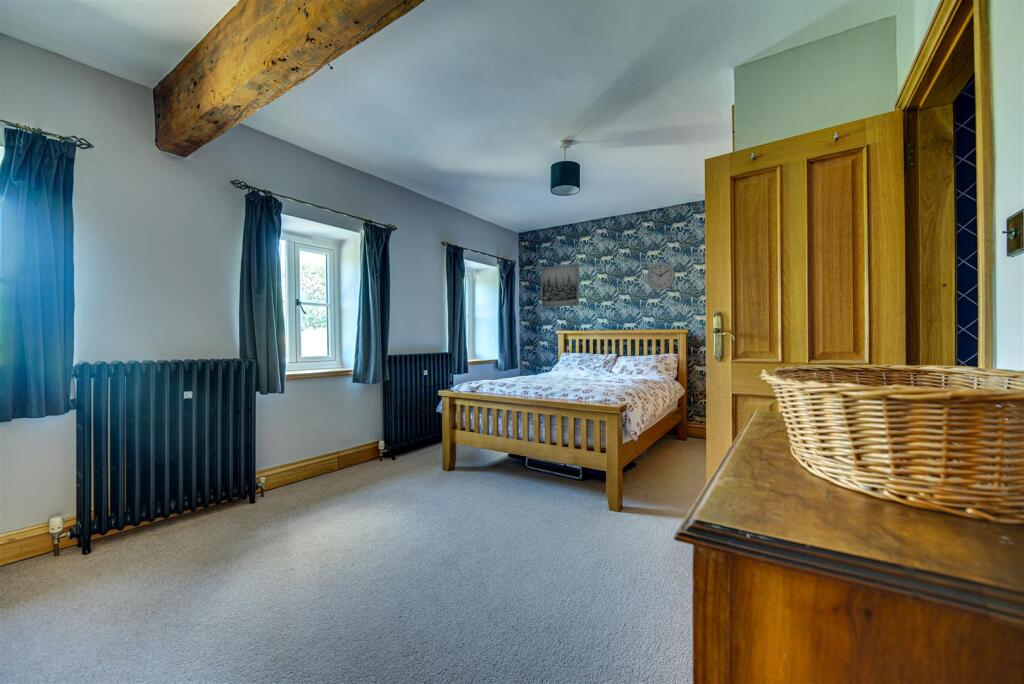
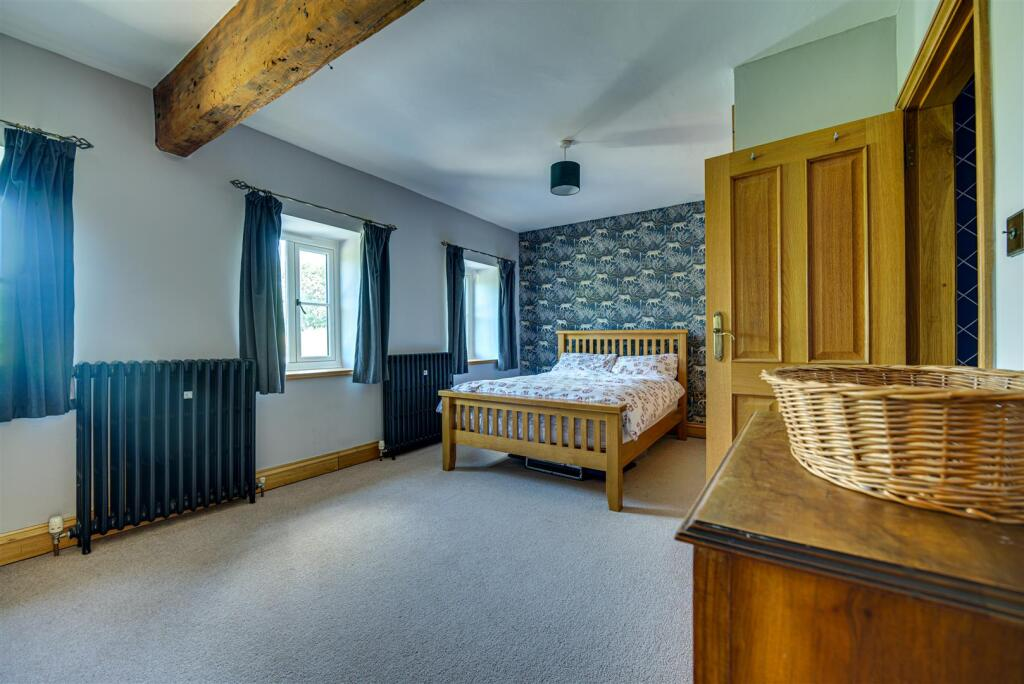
- wall clock [645,261,676,291]
- wall art [540,262,580,309]
